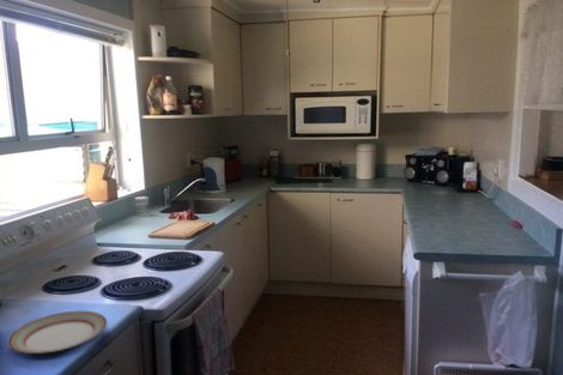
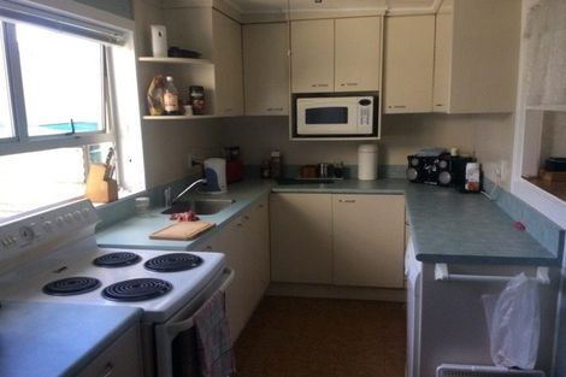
- plate [7,310,108,355]
